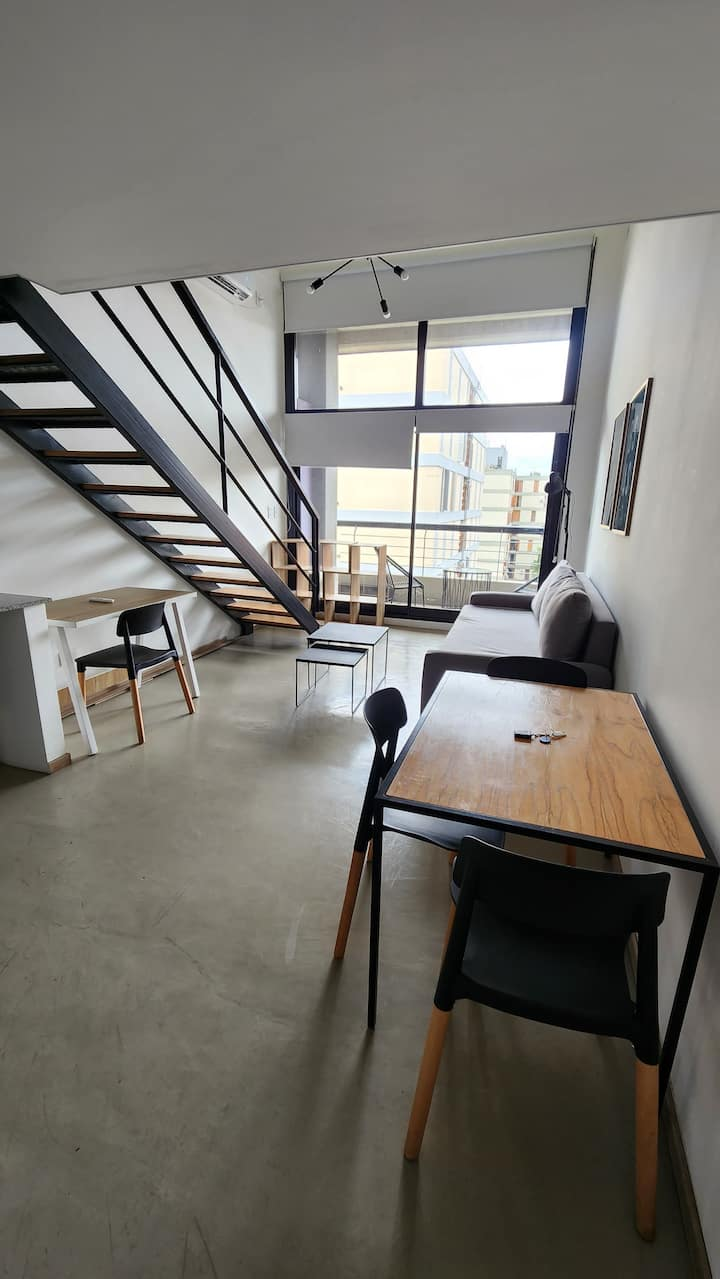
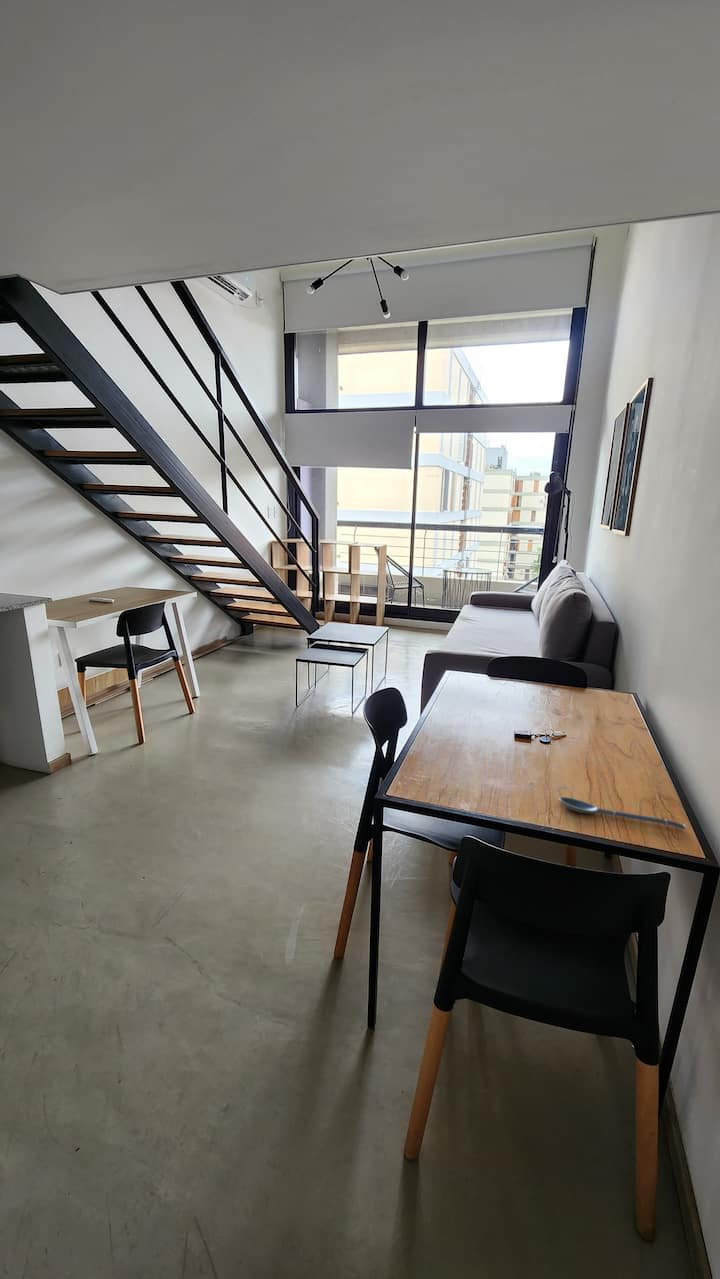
+ spoon [558,796,687,831]
